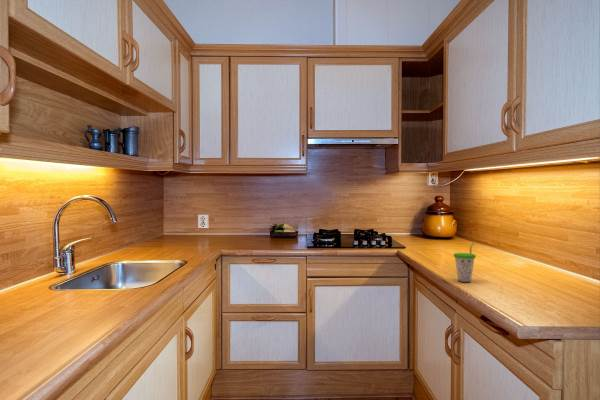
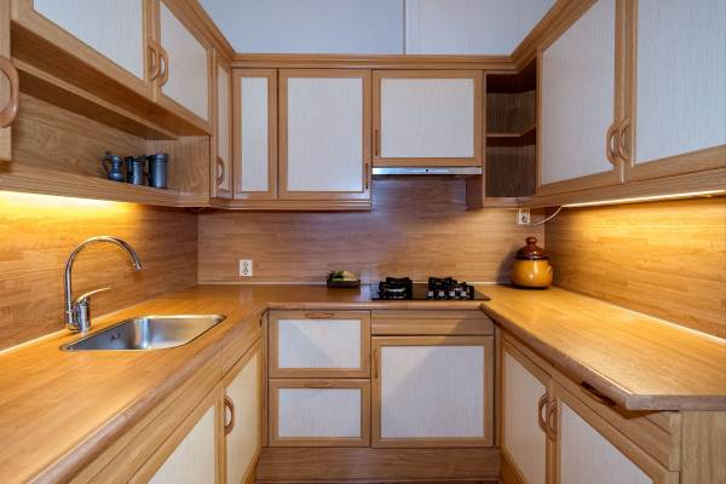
- cup [453,241,477,283]
